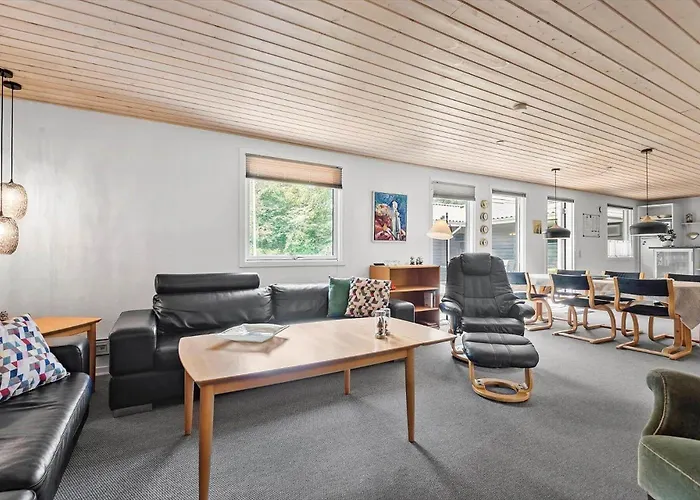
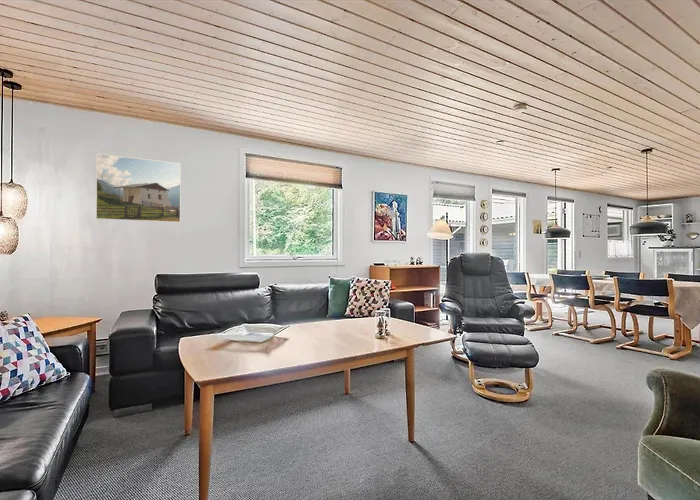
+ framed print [95,153,182,223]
